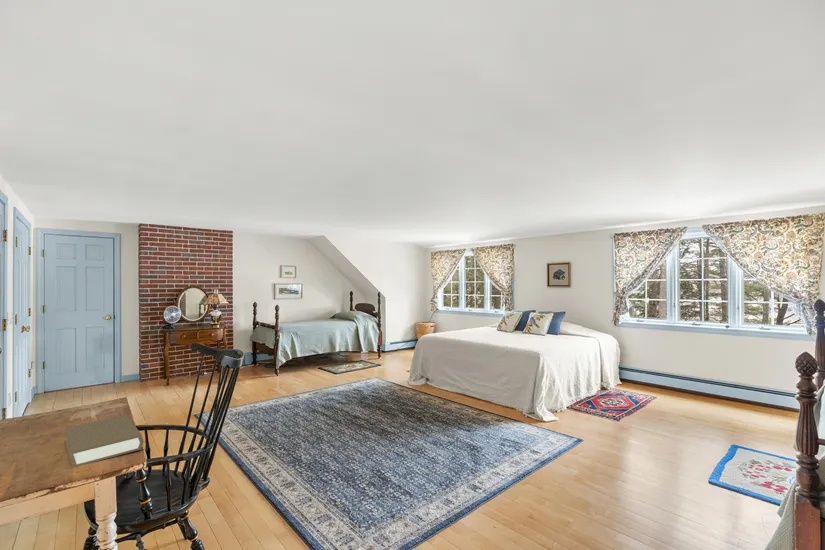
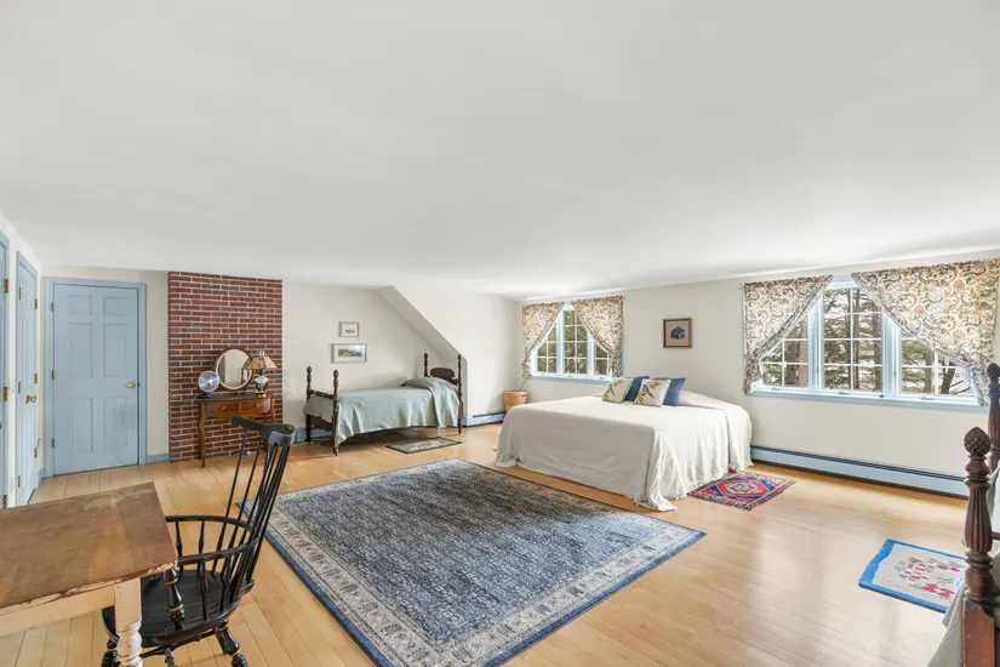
- book [64,414,144,468]
